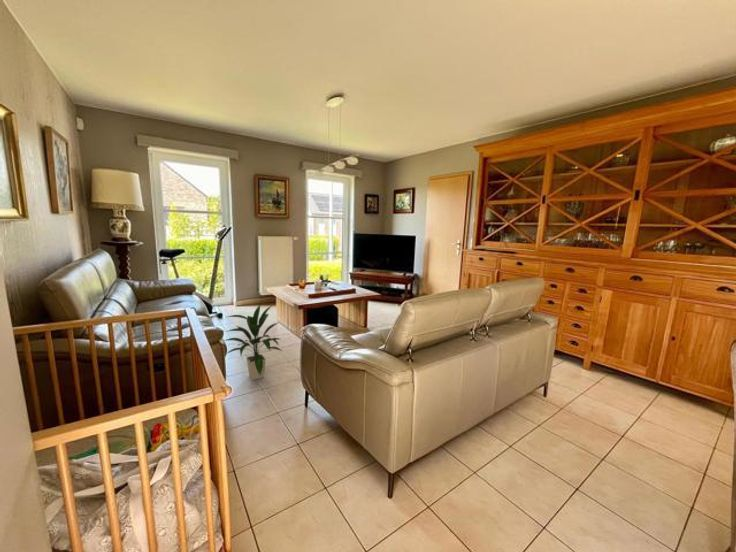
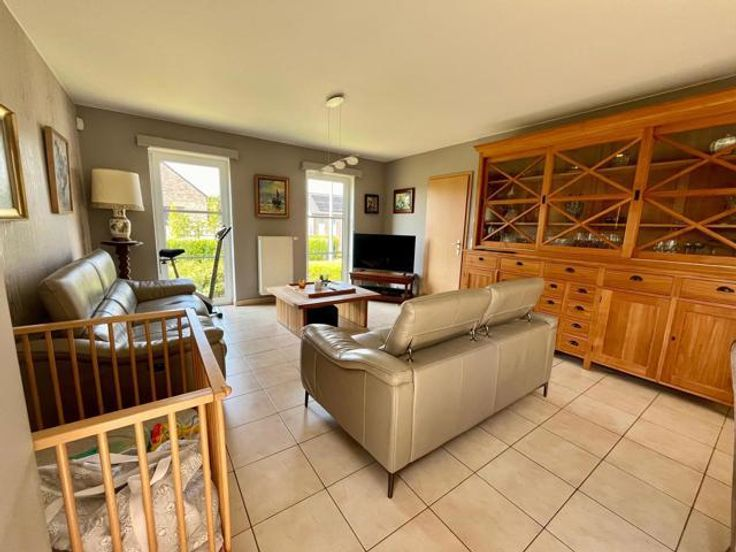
- indoor plant [223,303,283,381]
